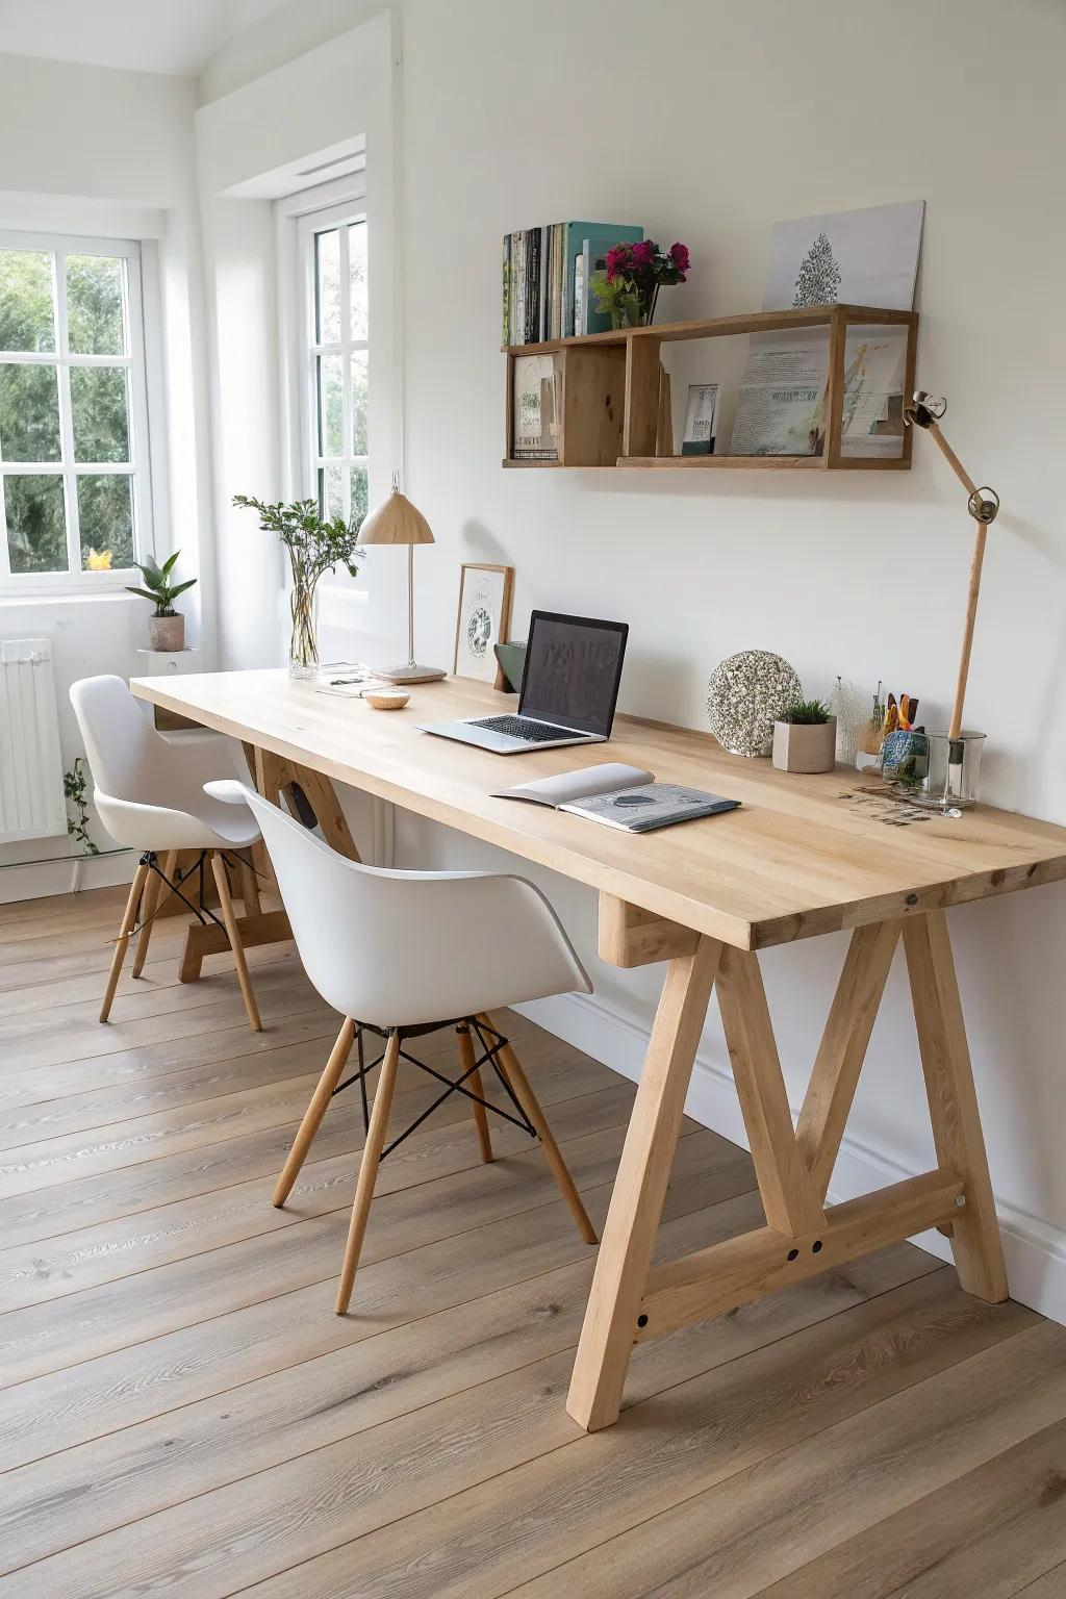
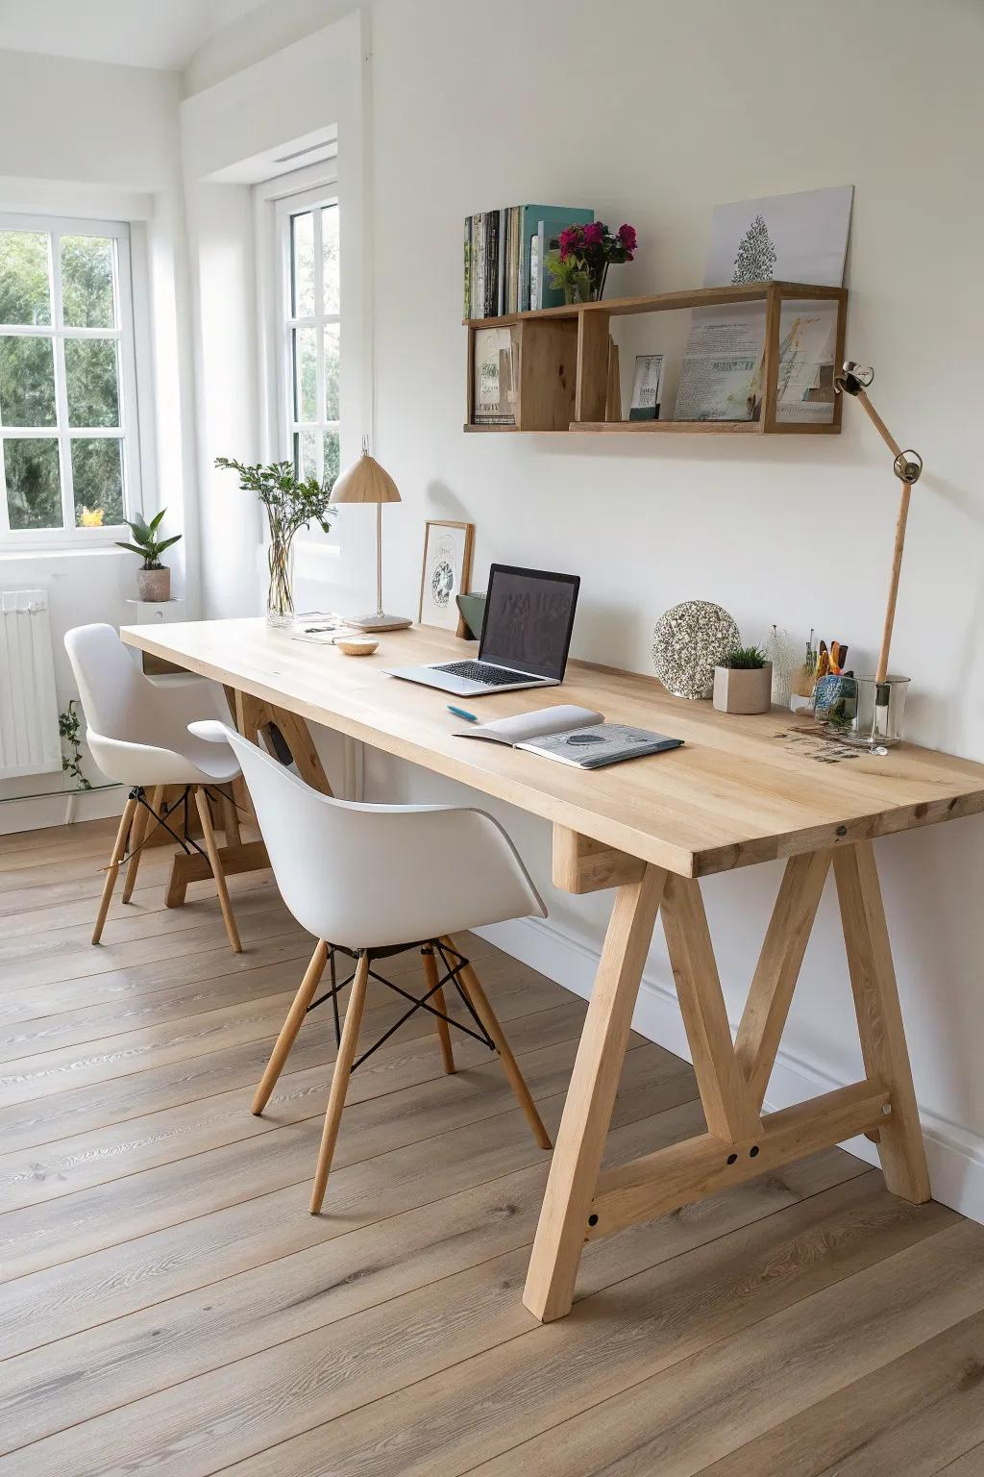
+ pen [446,704,479,722]
